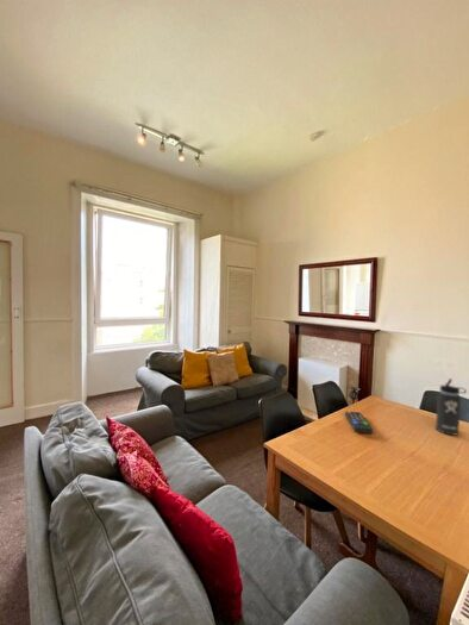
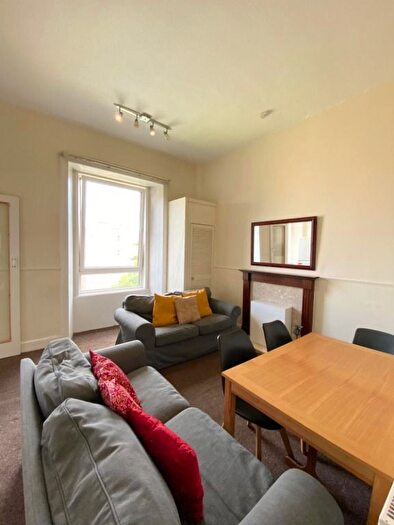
- thermos bottle [434,377,468,436]
- remote control [344,410,374,435]
